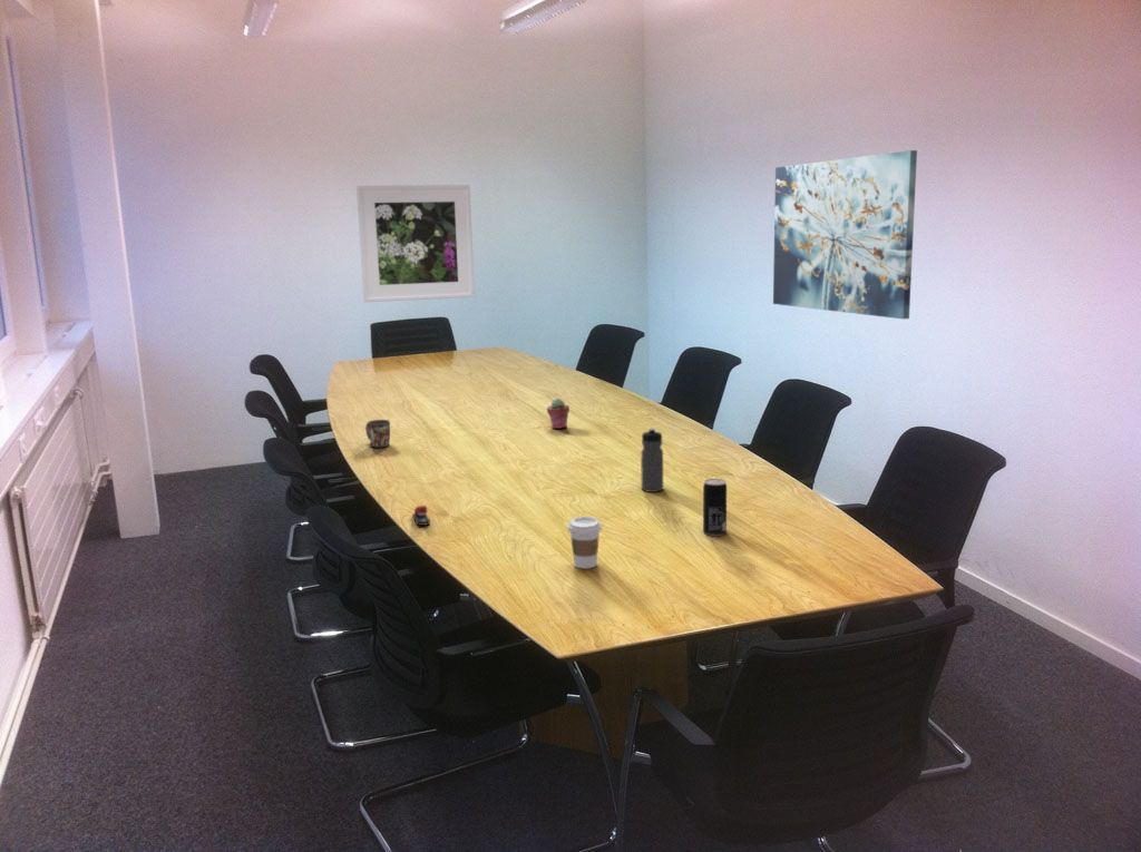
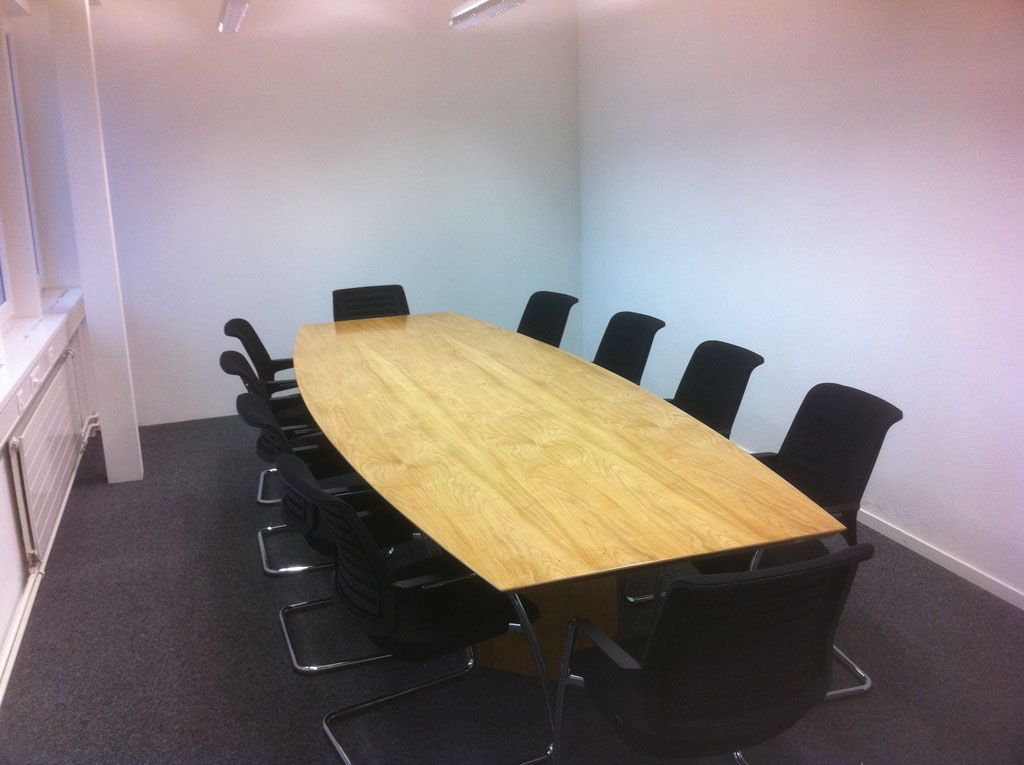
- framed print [355,184,476,303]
- wall art [772,149,918,321]
- water bottle [640,428,664,493]
- mug [364,419,391,448]
- potted succulent [546,398,570,430]
- beverage can [702,478,728,537]
- coffee cup [566,516,603,570]
- stapler [411,505,431,527]
